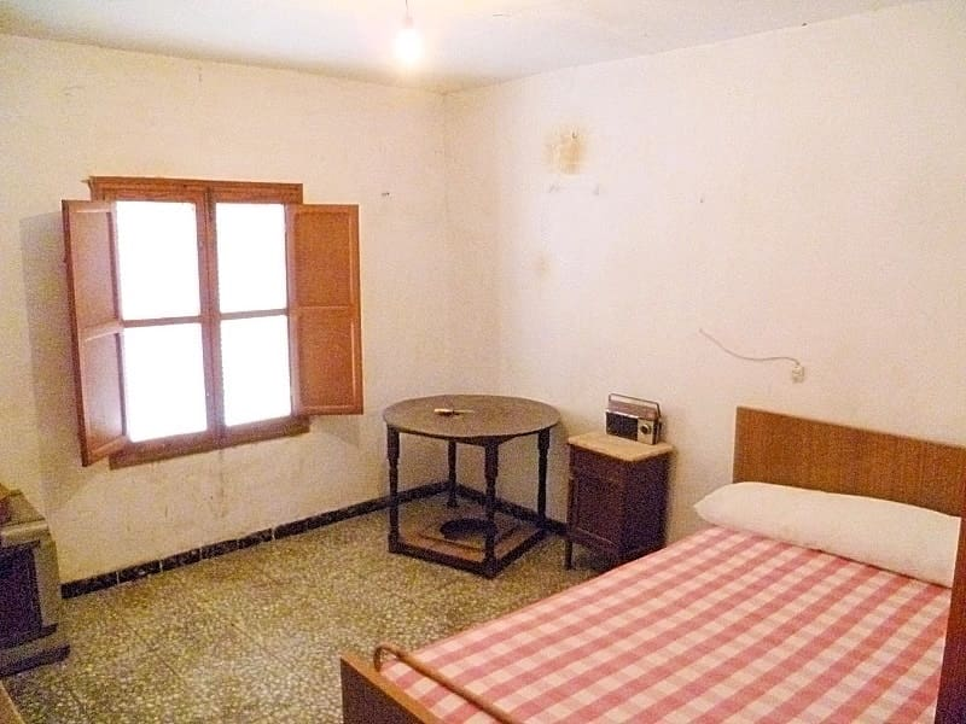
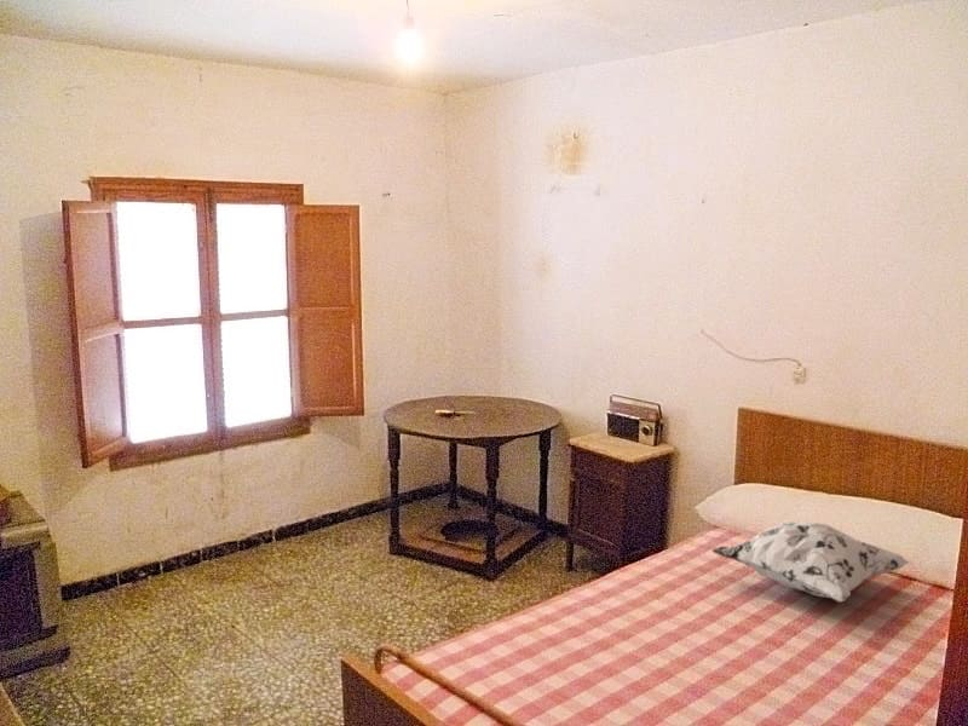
+ decorative pillow [710,519,911,604]
